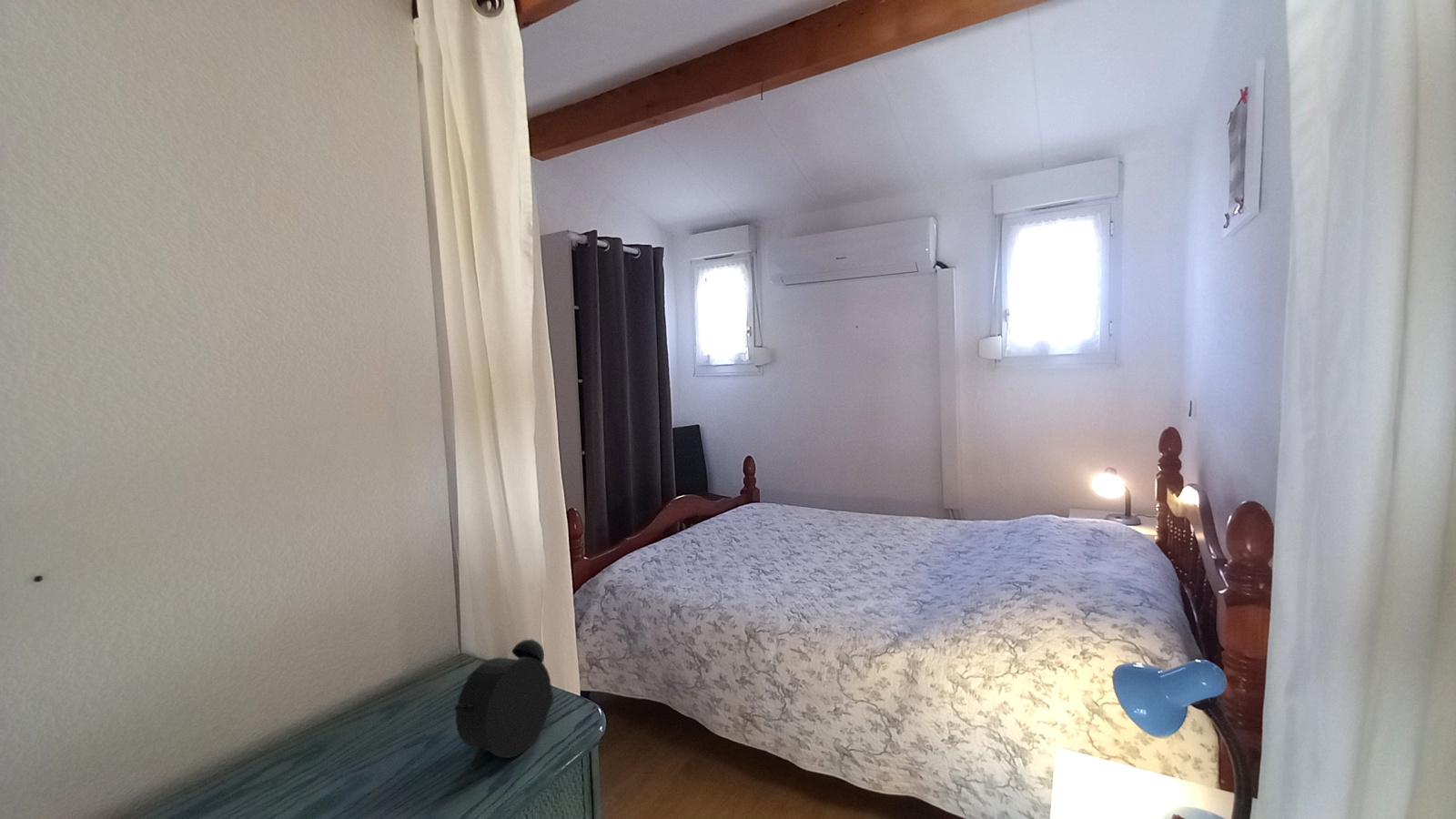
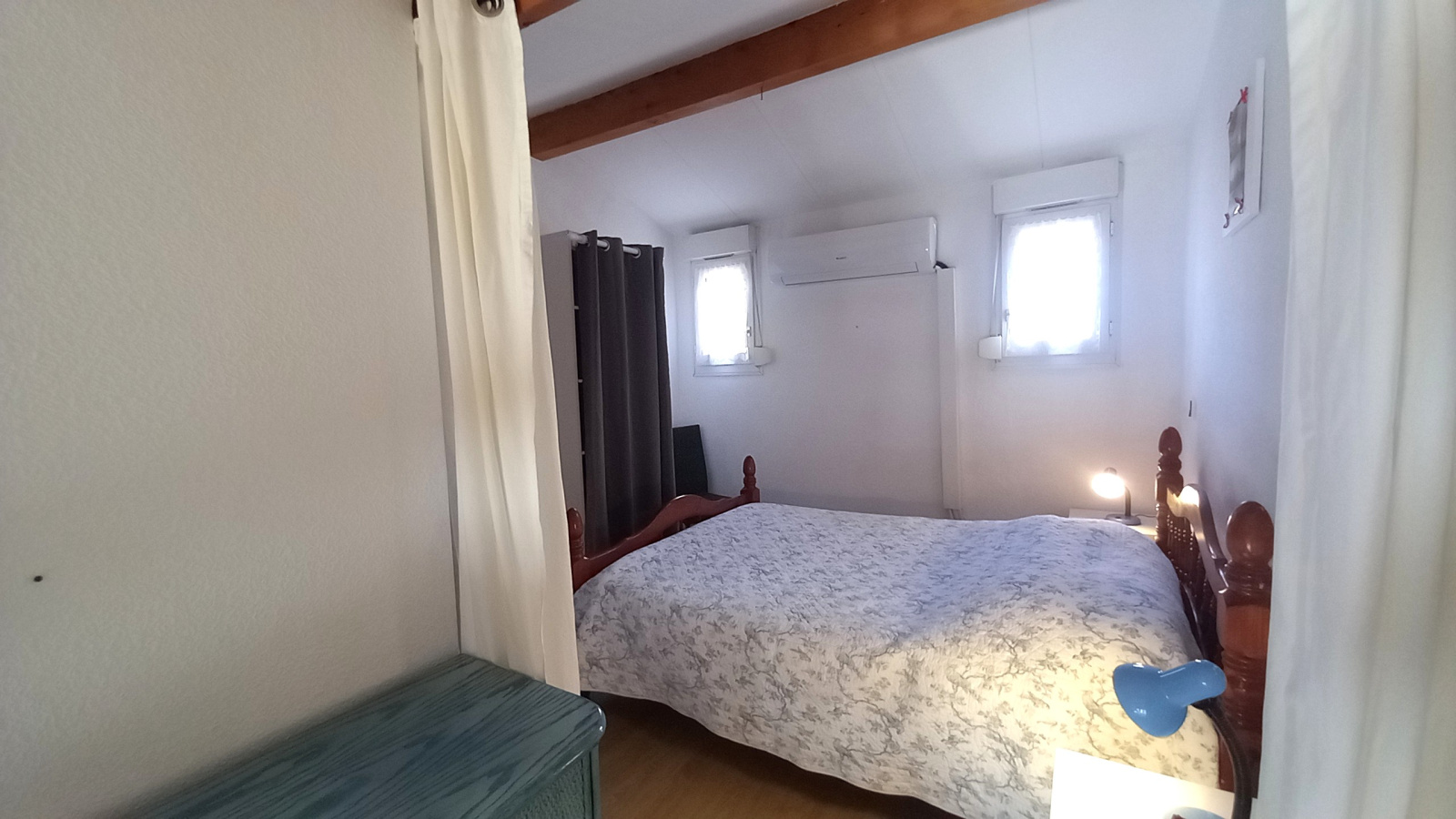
- alarm clock [454,636,555,770]
